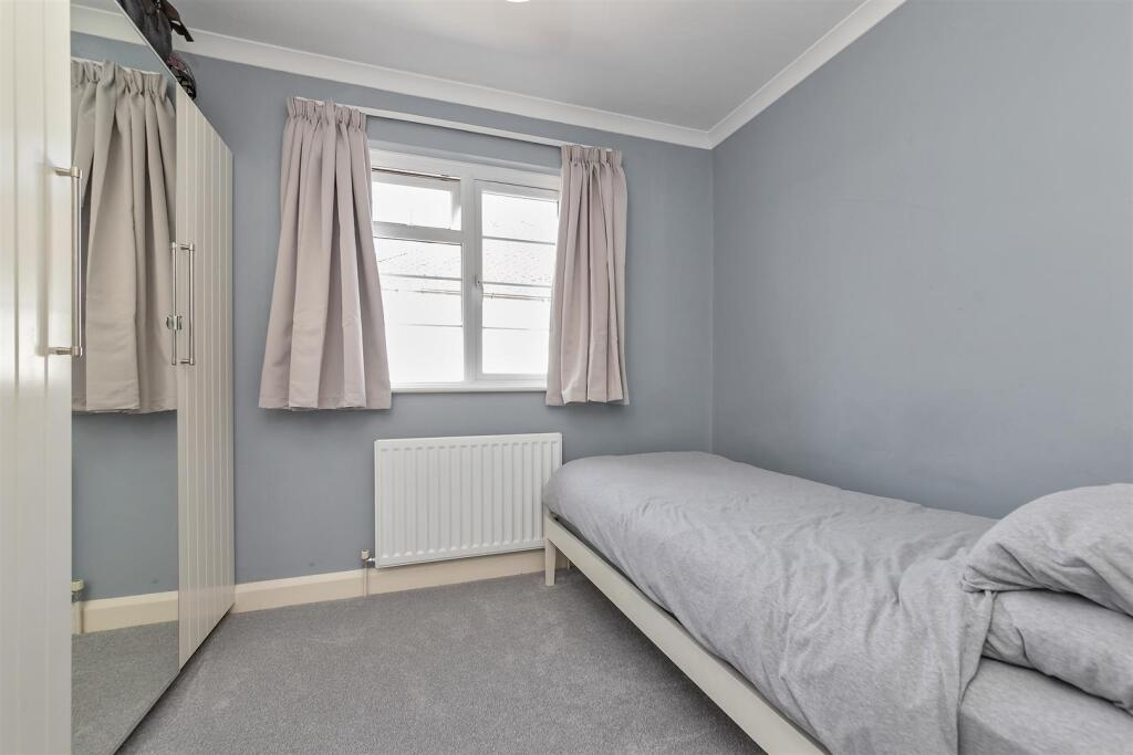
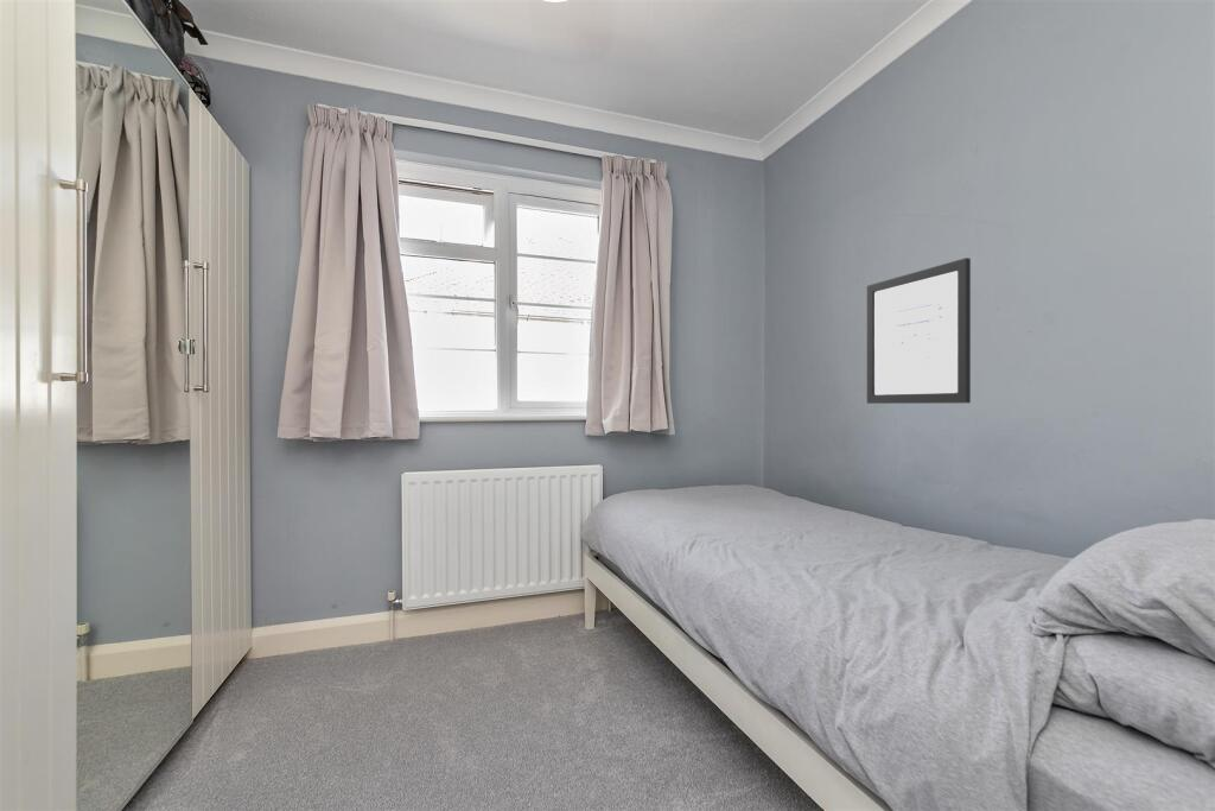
+ wall art [866,256,972,405]
